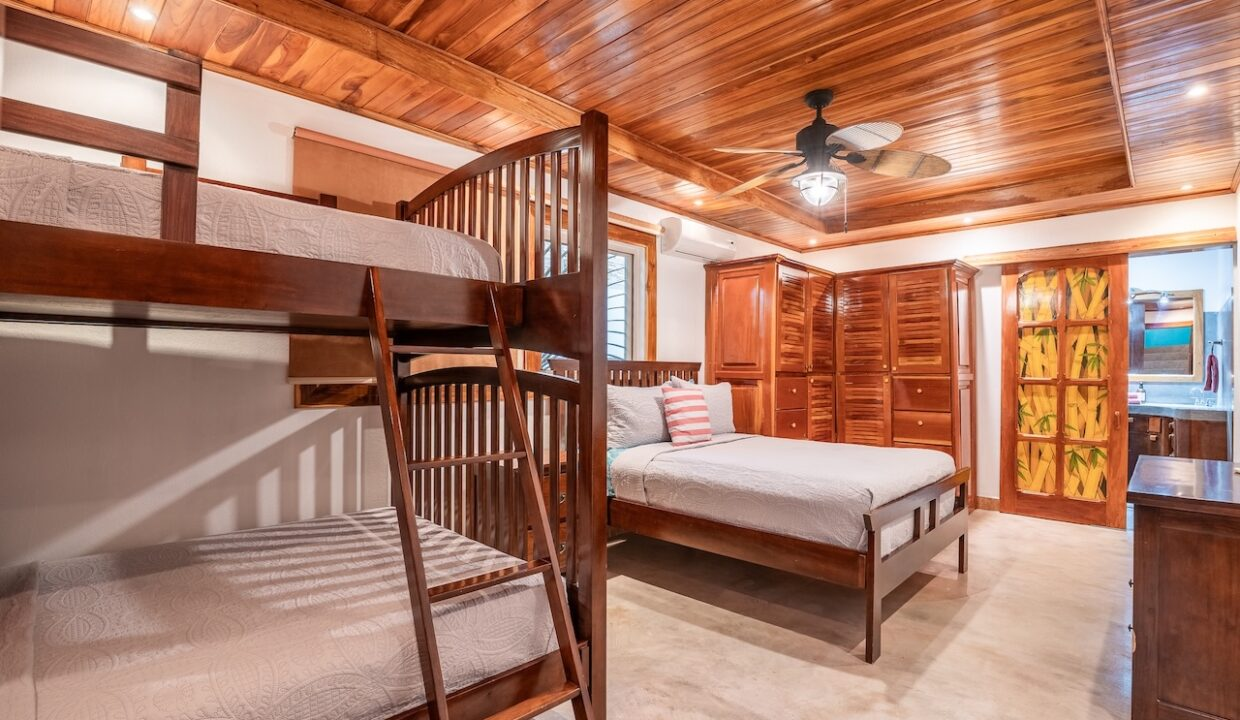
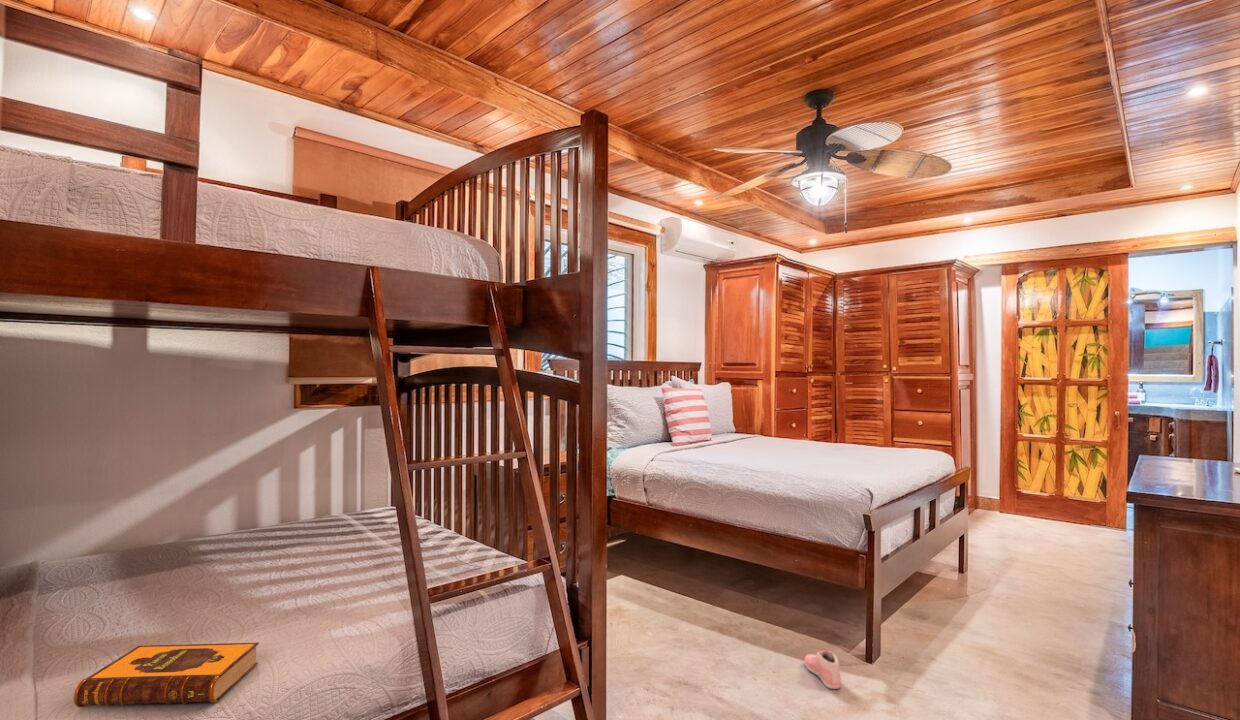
+ sneaker [803,650,842,690]
+ hardback book [73,642,260,708]
